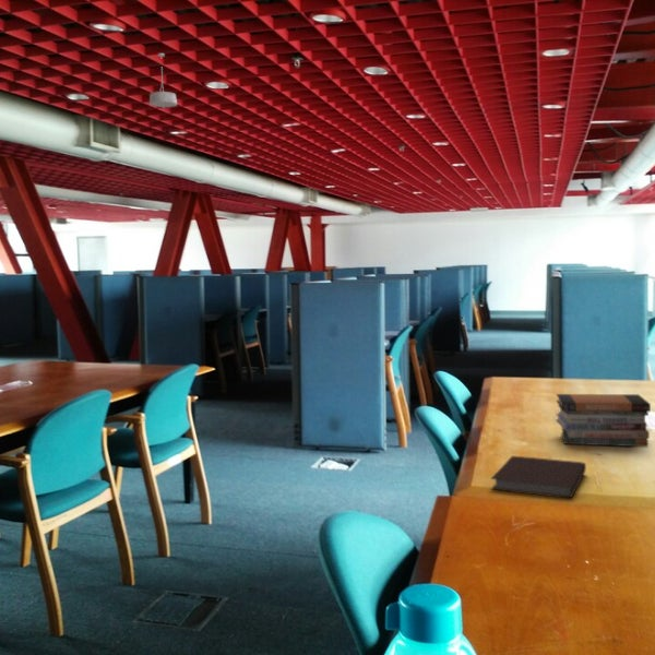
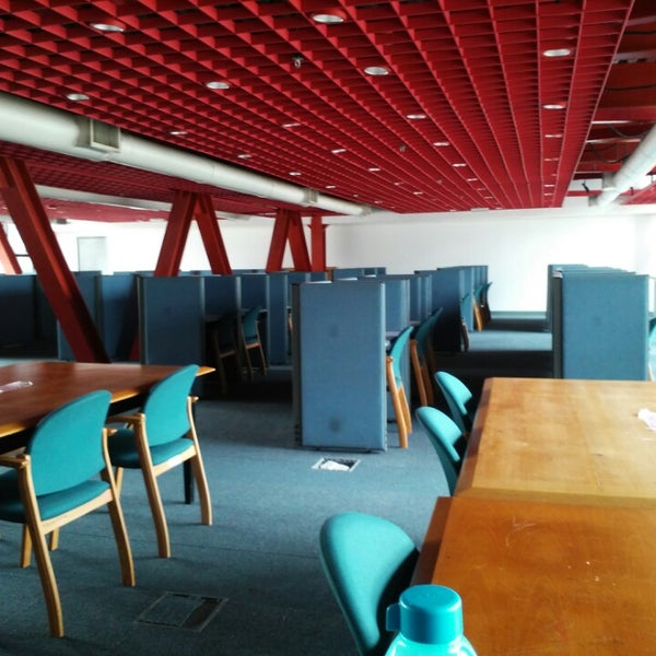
- notebook [490,455,587,499]
- book stack [555,393,652,448]
- pendant light [148,52,178,109]
